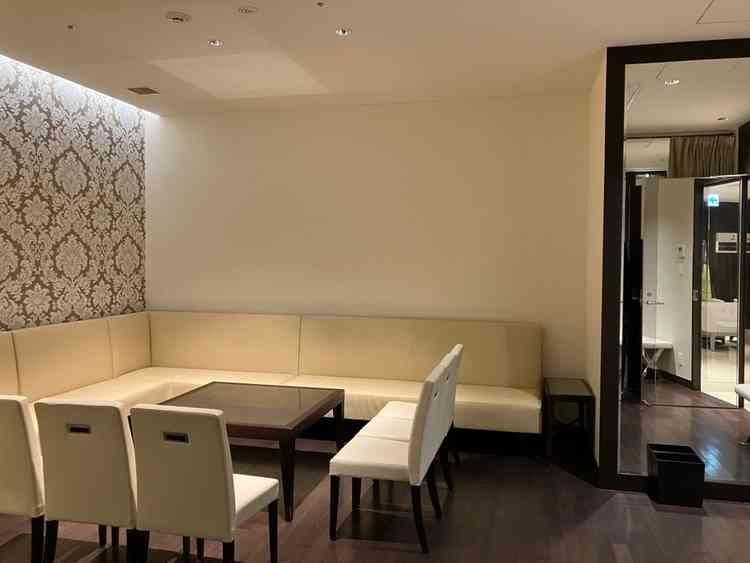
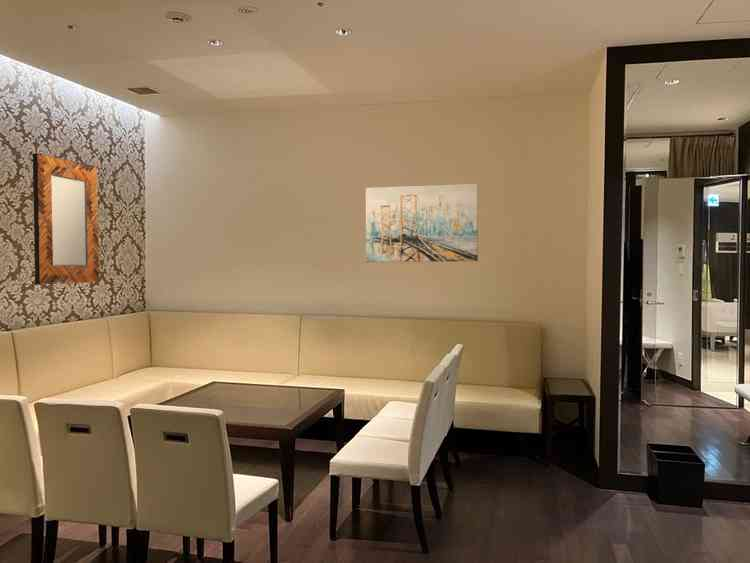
+ wall art [365,183,479,263]
+ home mirror [32,152,100,286]
